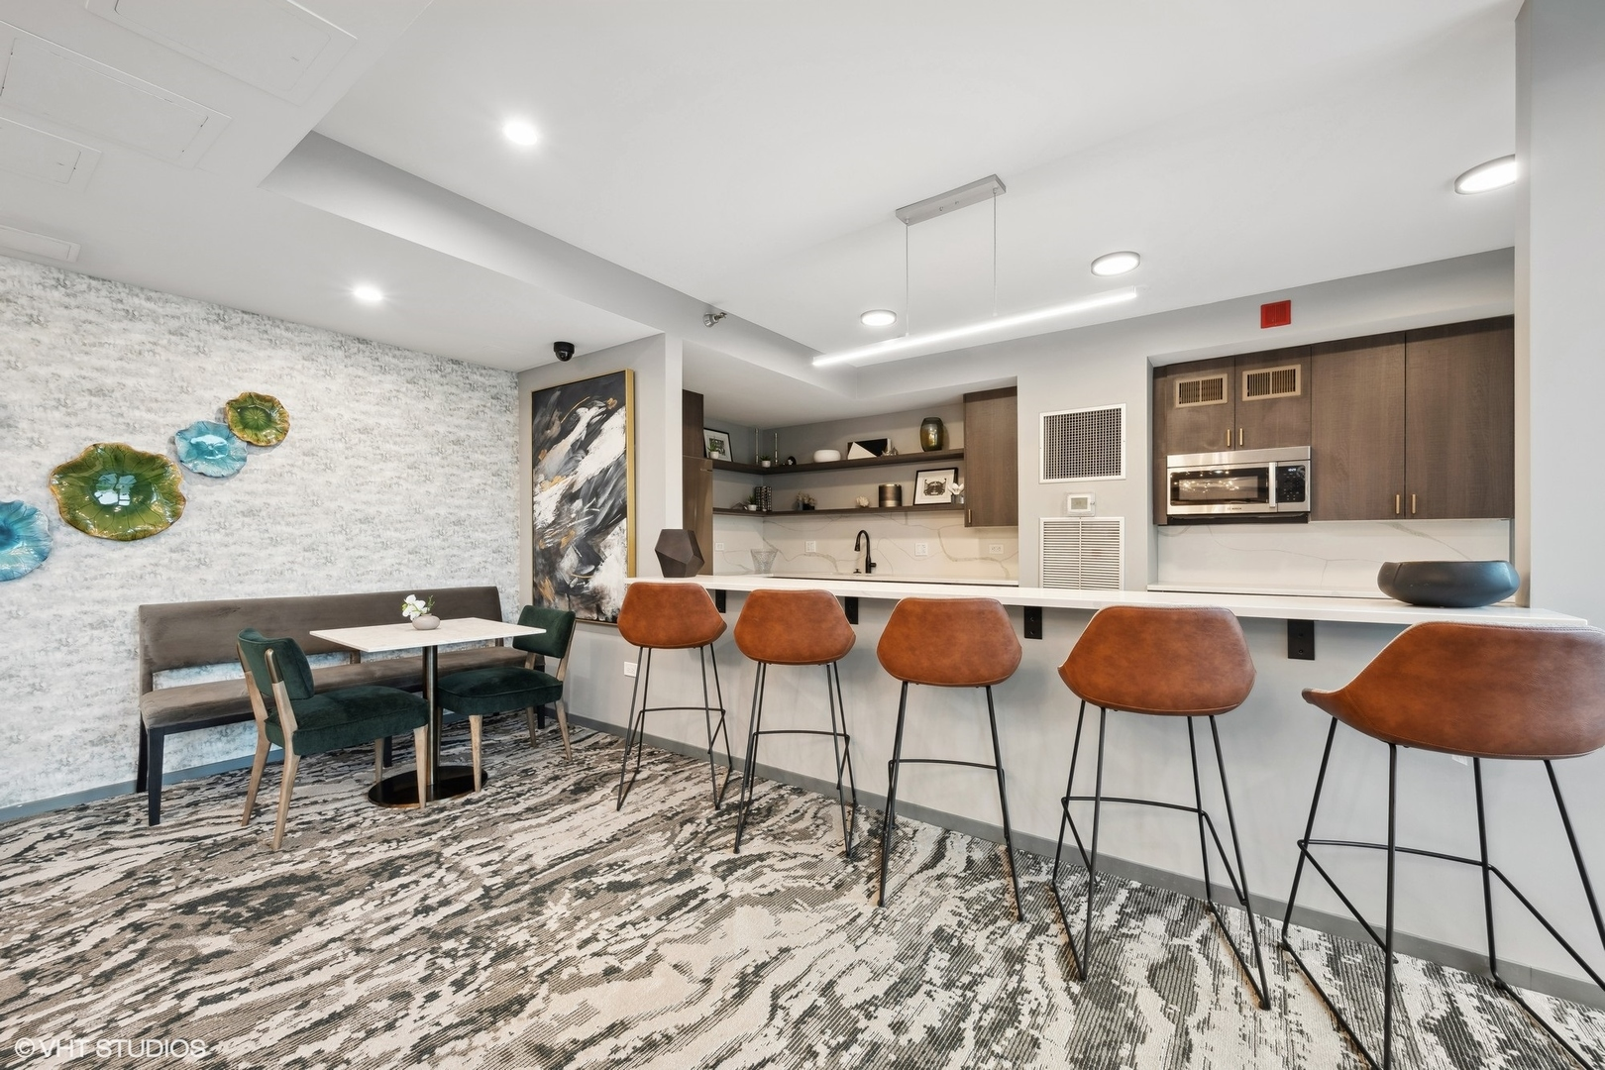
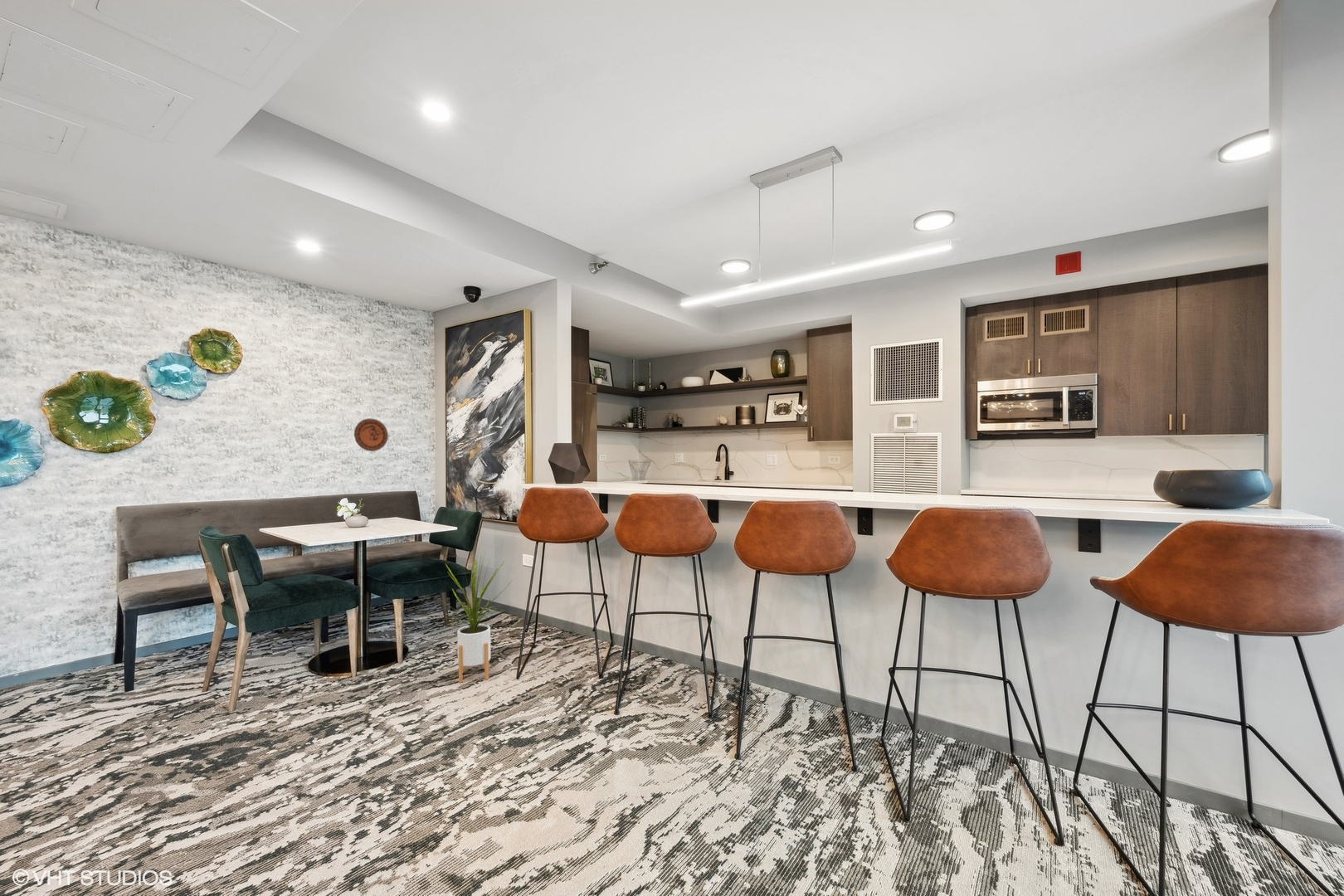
+ decorative plate [353,418,389,452]
+ house plant [436,549,514,684]
